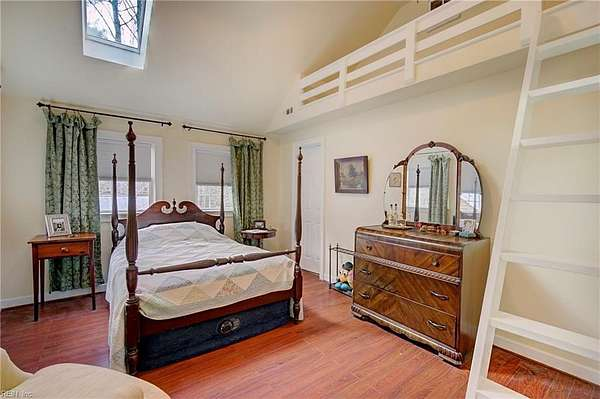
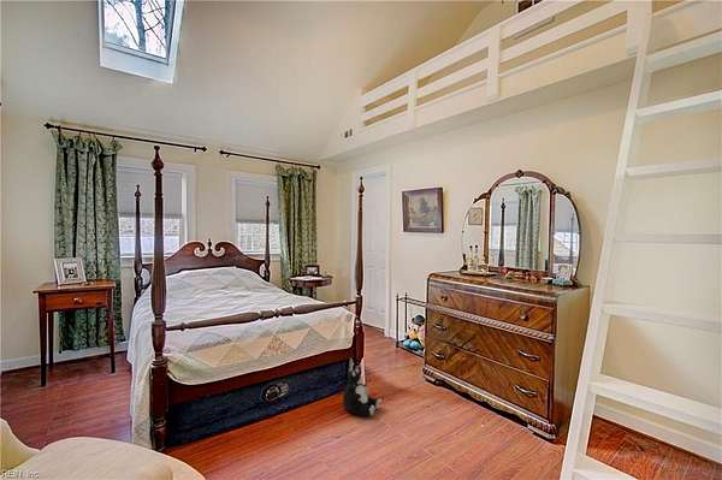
+ plush toy [342,367,384,416]
